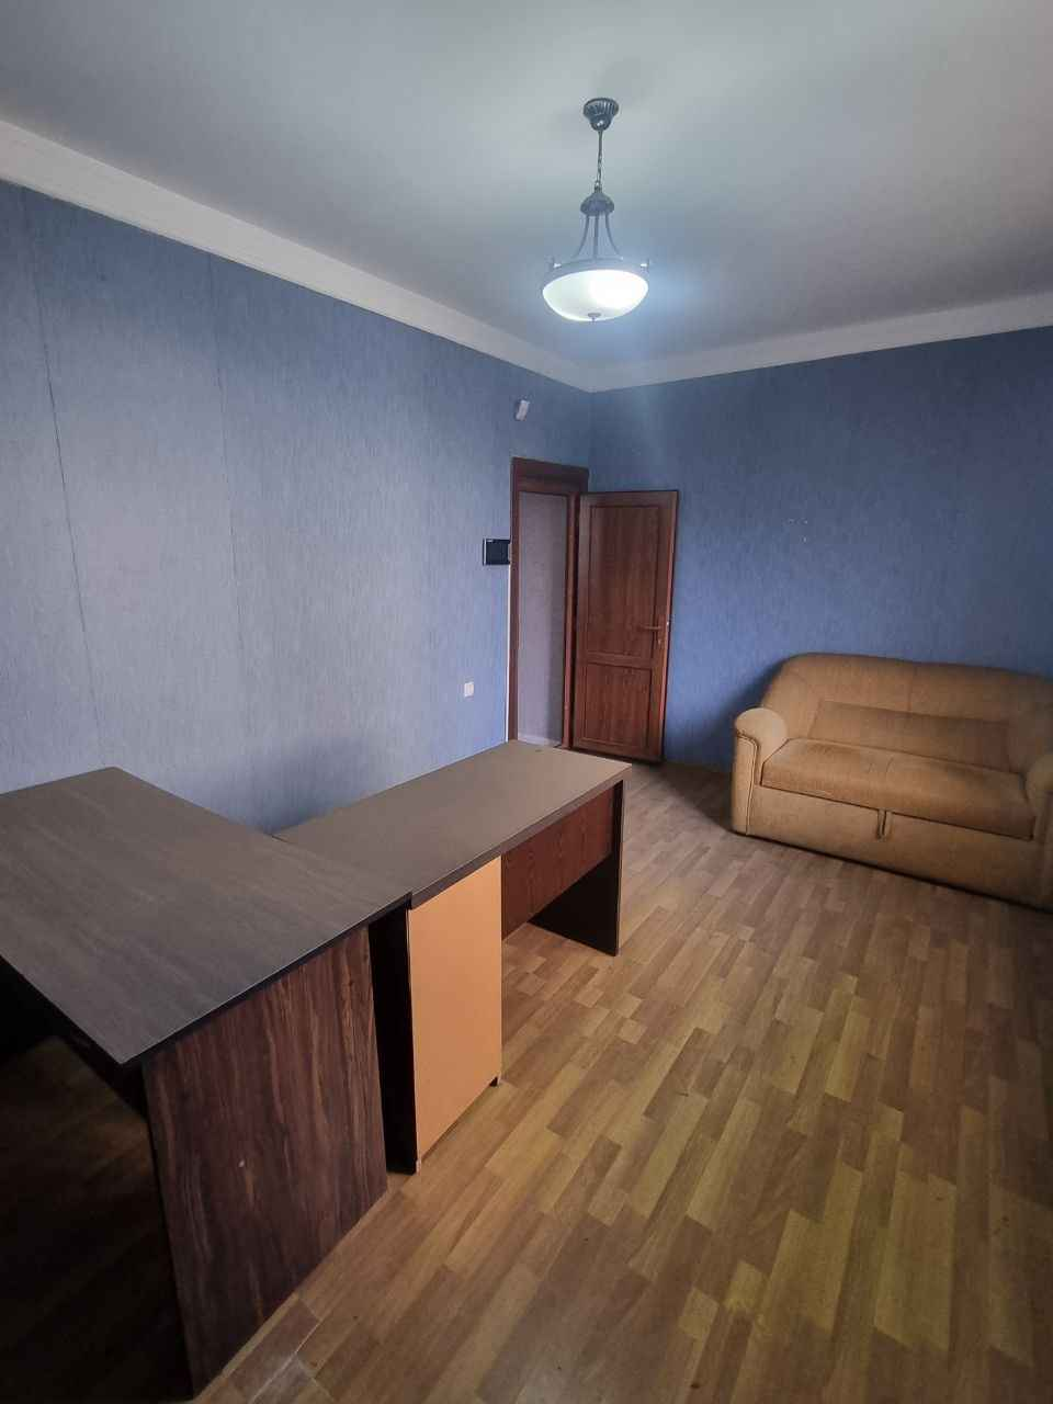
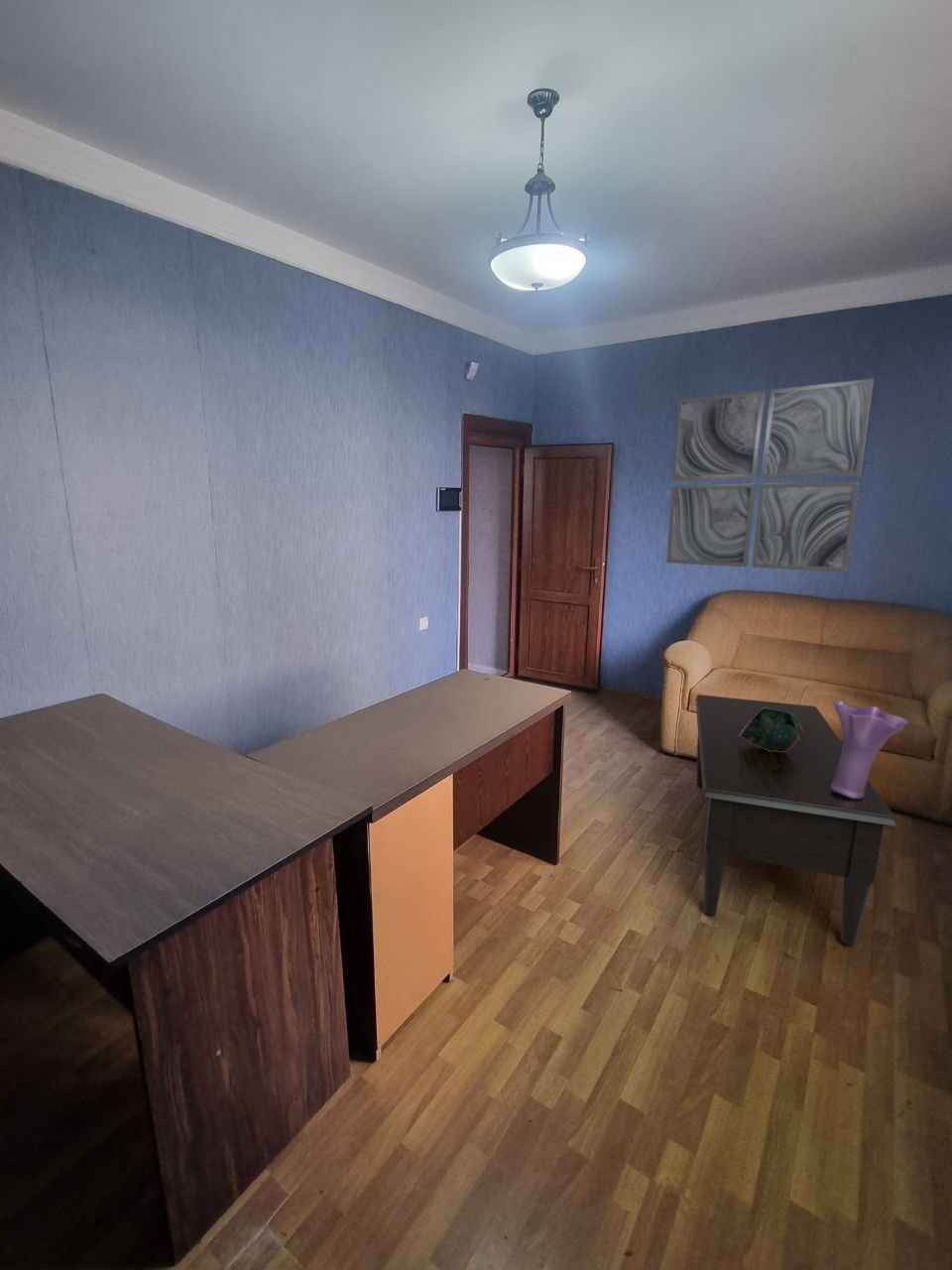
+ wall art [665,377,875,573]
+ decorative bowl [739,707,802,752]
+ coffee table [694,694,898,947]
+ vase [831,699,909,799]
